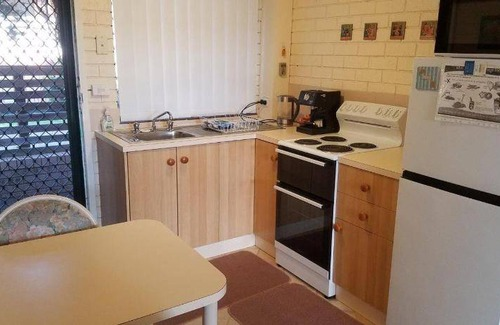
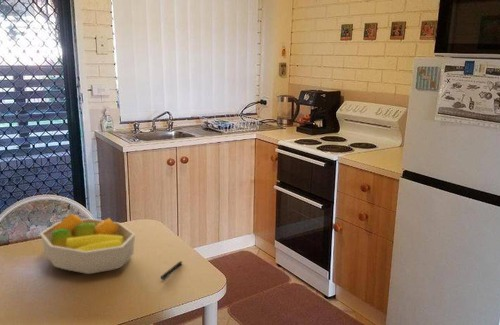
+ pen [160,260,183,281]
+ fruit bowl [39,213,136,275]
